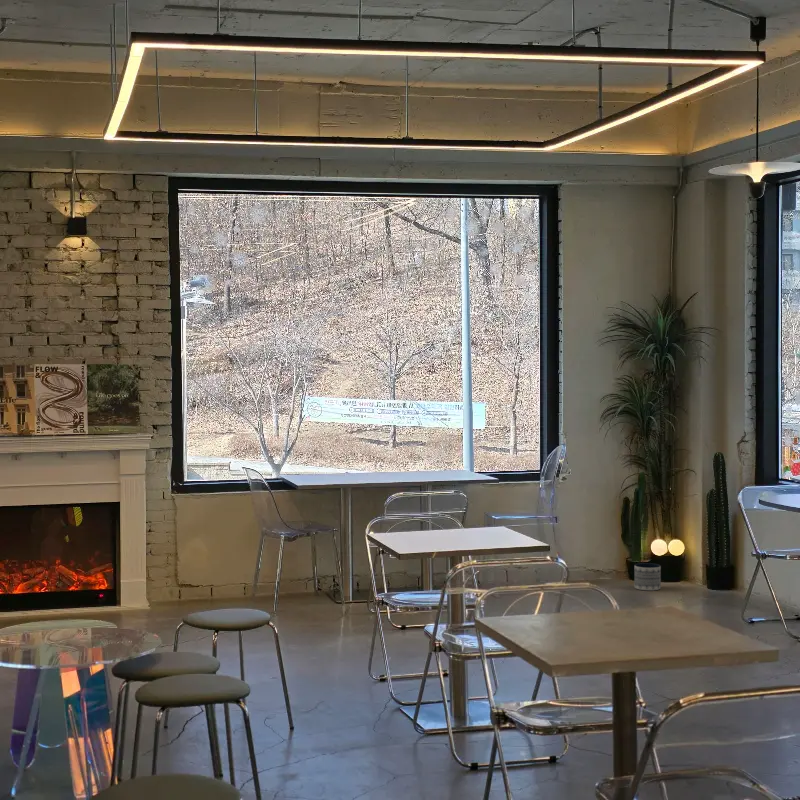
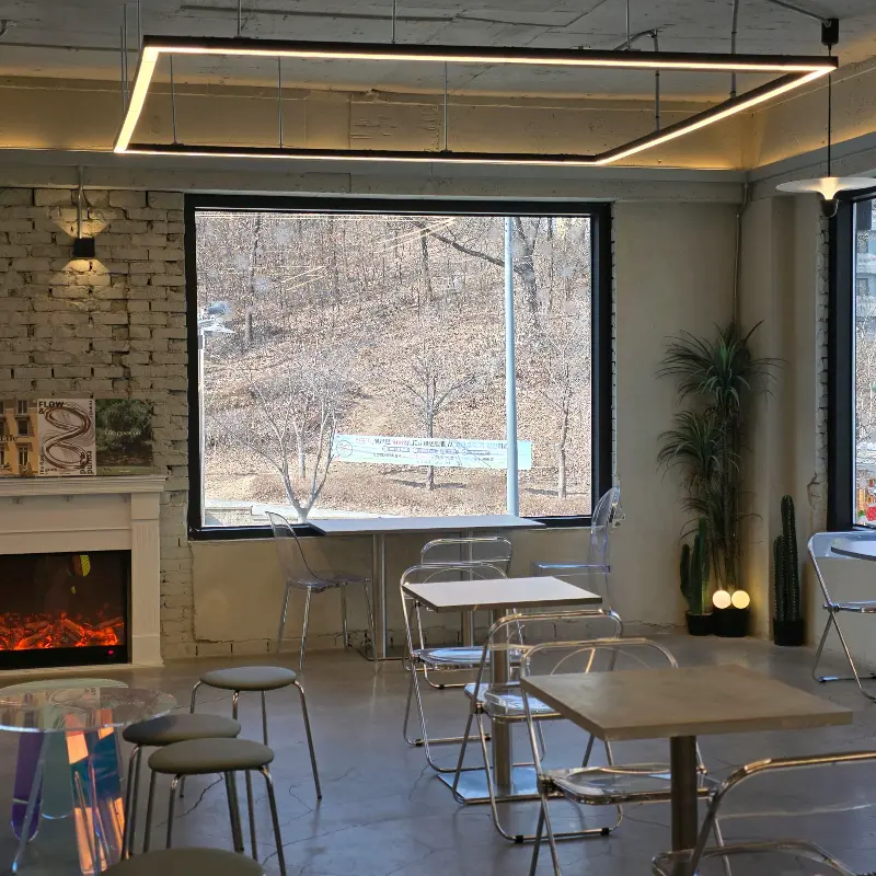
- planter [633,562,662,592]
